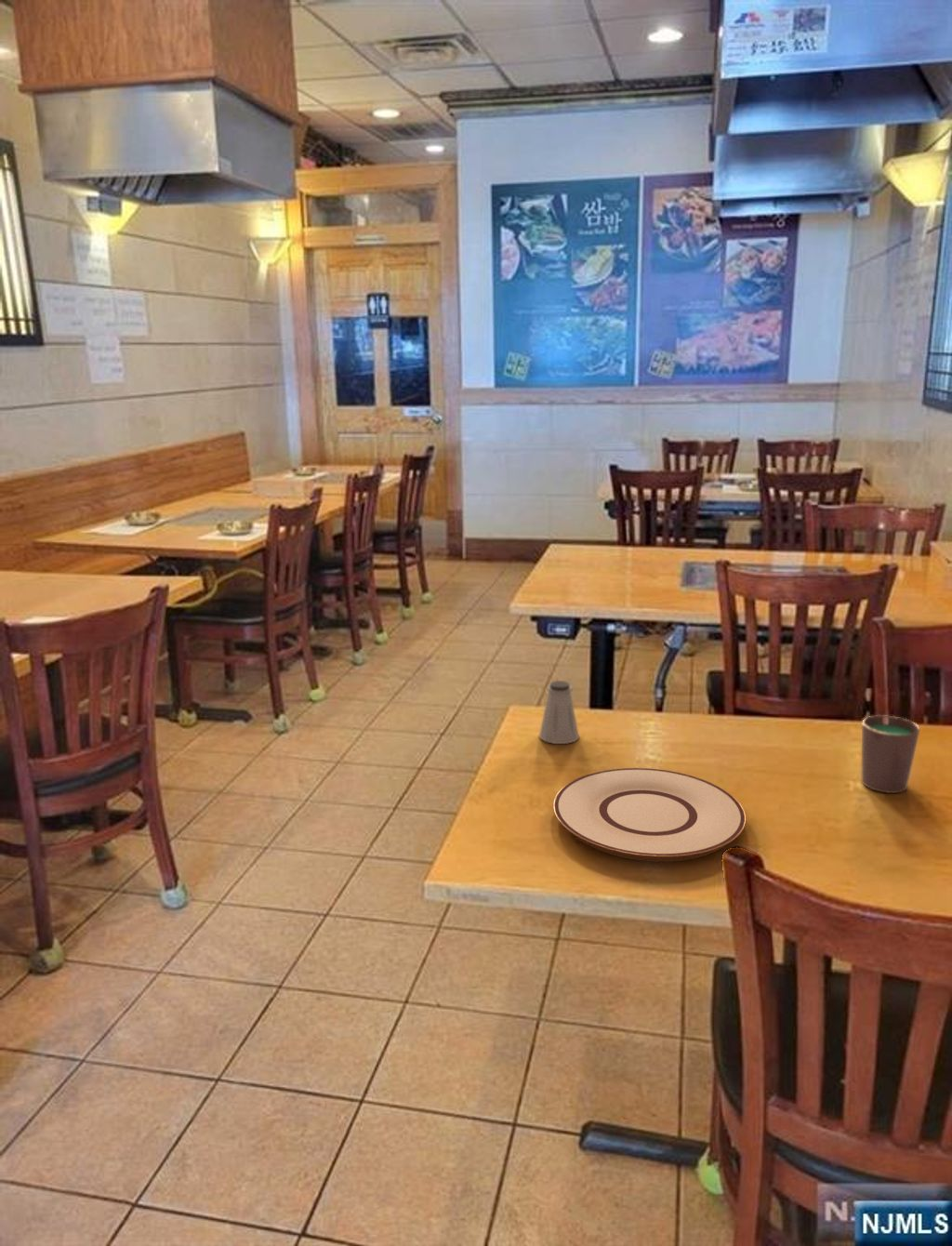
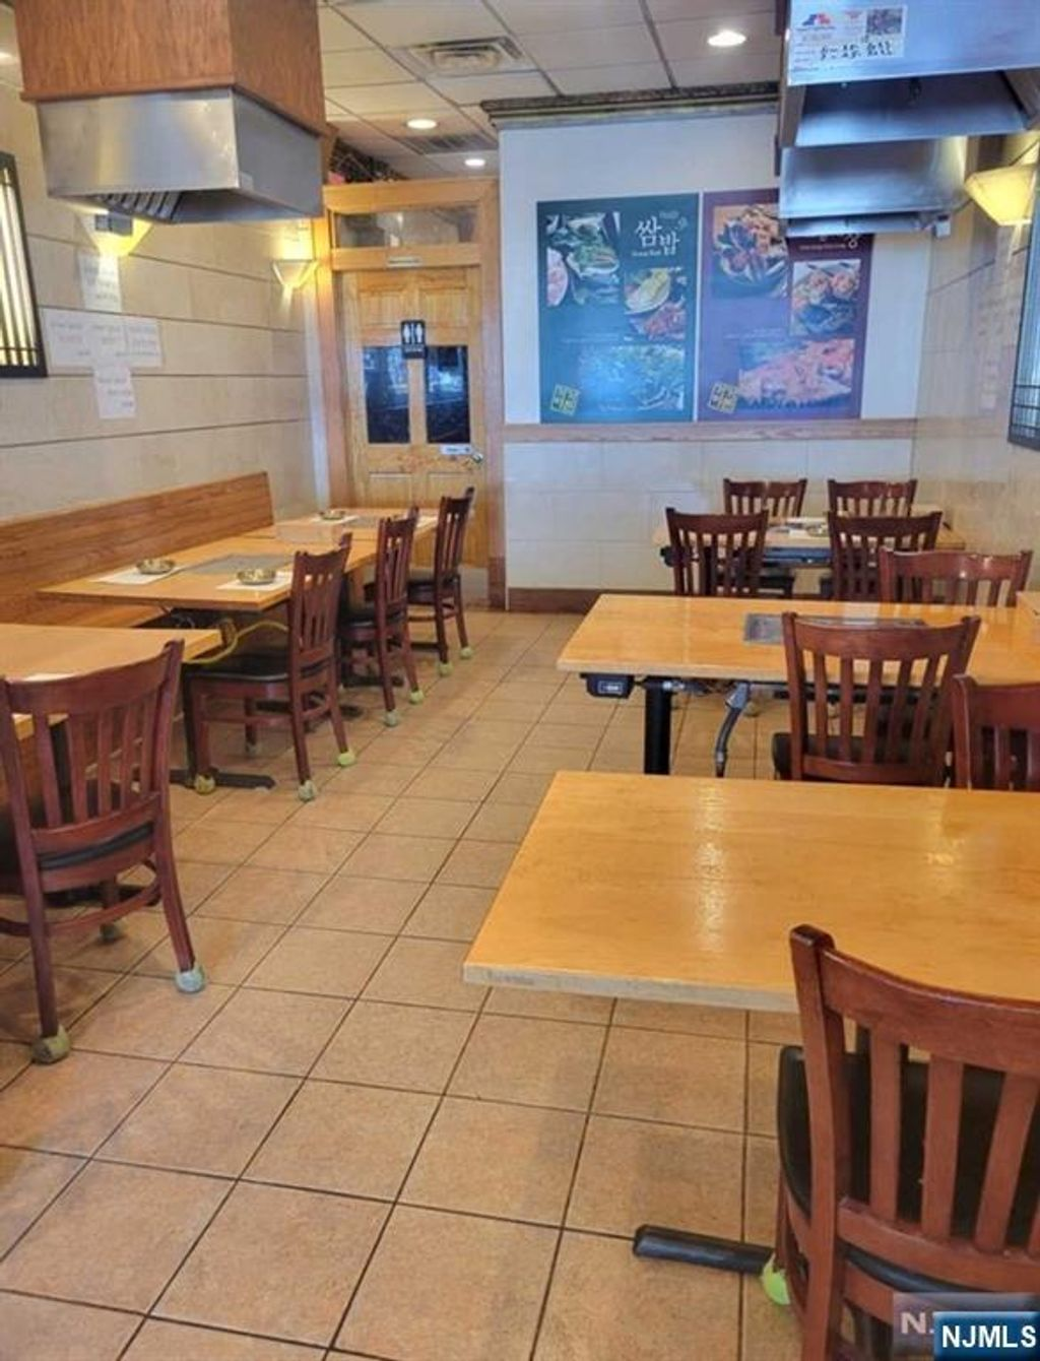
- plate [552,767,747,862]
- cup [860,714,920,794]
- saltshaker [538,680,580,745]
